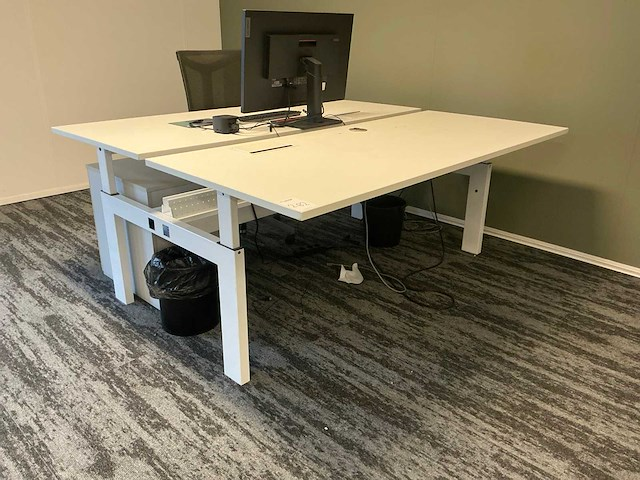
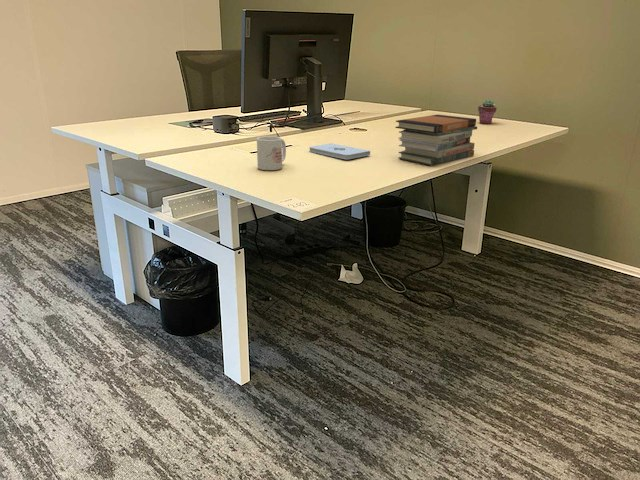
+ potted succulent [477,98,498,125]
+ mug [256,135,287,171]
+ notepad [308,142,371,160]
+ book stack [394,114,478,166]
